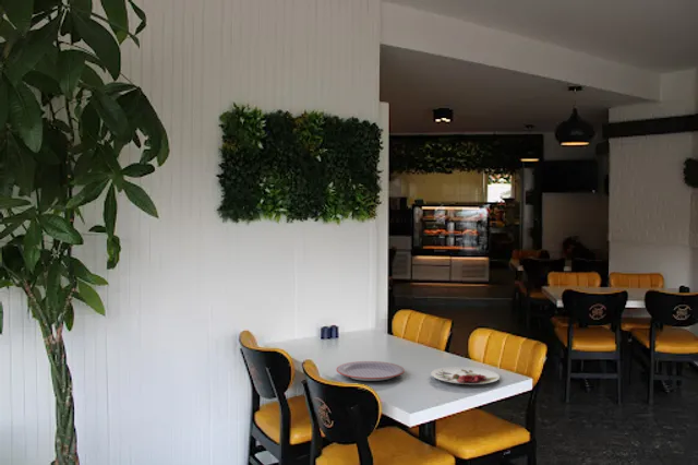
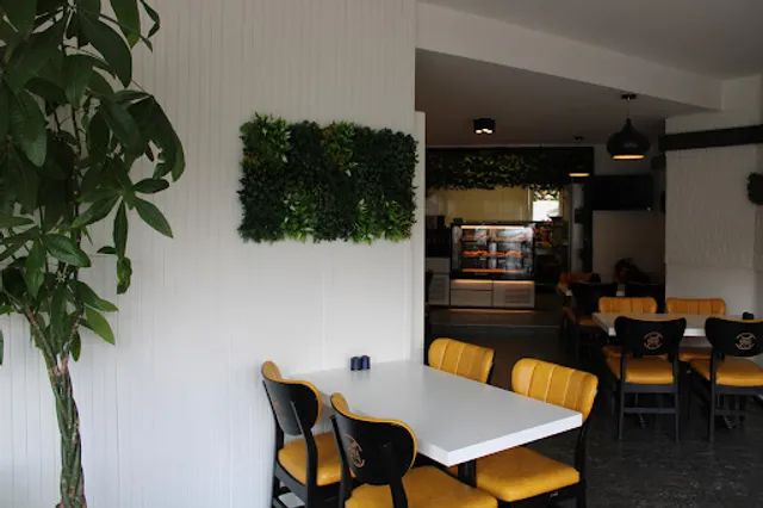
- plate [335,360,406,382]
- plate [430,366,501,385]
